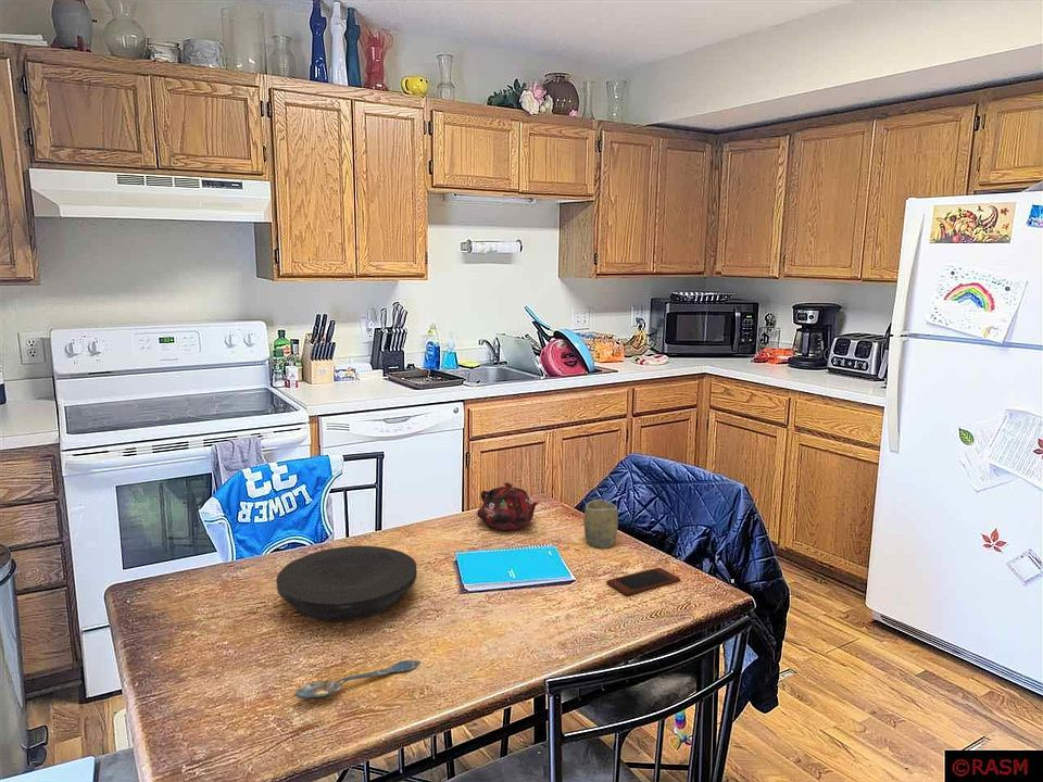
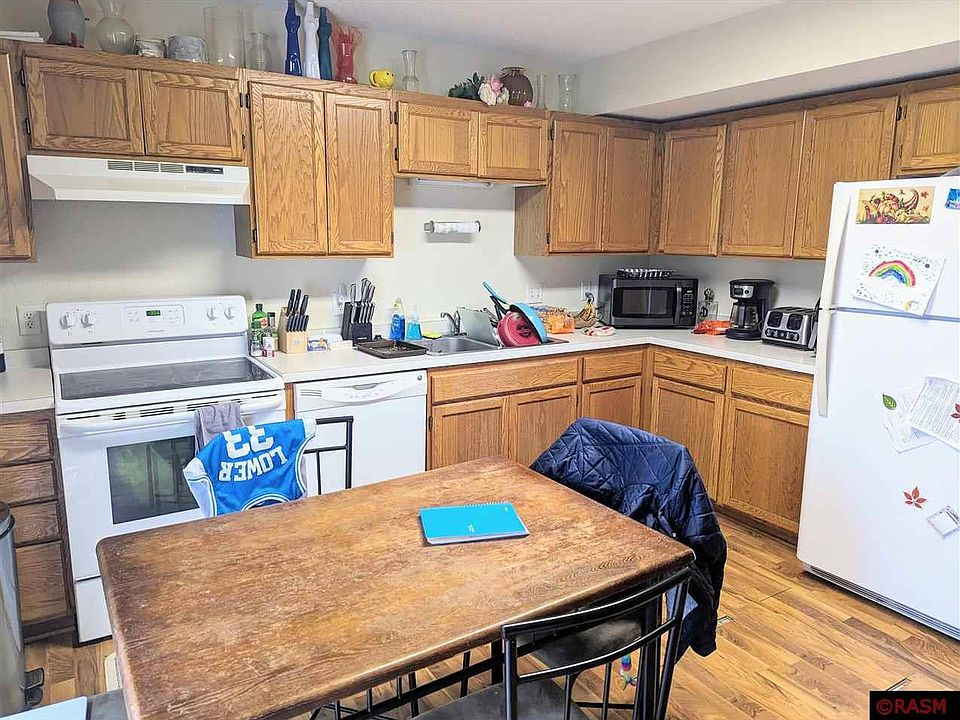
- smartphone [605,567,681,596]
- teapot [476,481,540,531]
- cup [582,499,619,550]
- plate [275,545,418,623]
- spoon [293,659,422,701]
